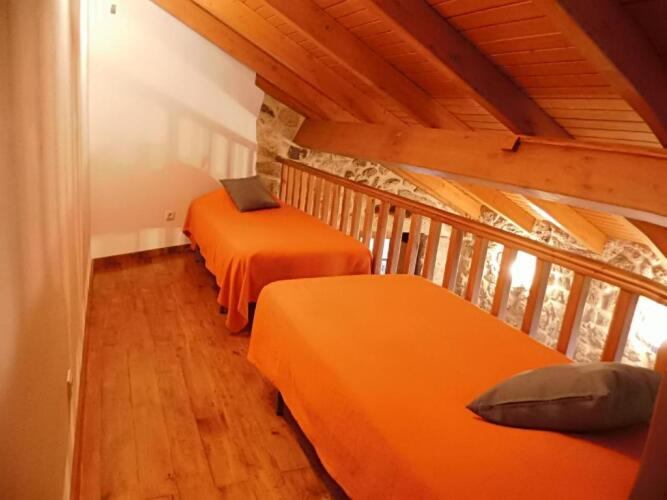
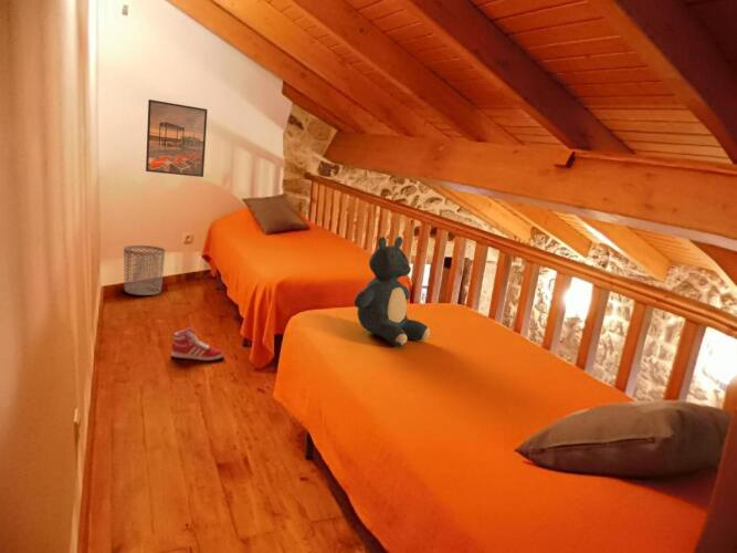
+ sneaker [170,327,224,362]
+ waste bin [123,244,166,296]
+ teddy bear [354,236,431,347]
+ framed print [145,98,209,178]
